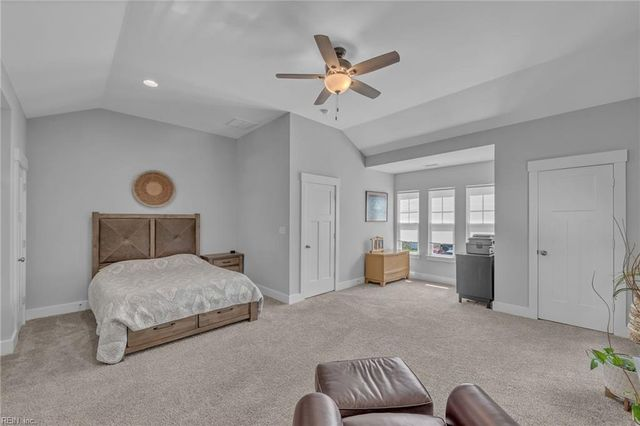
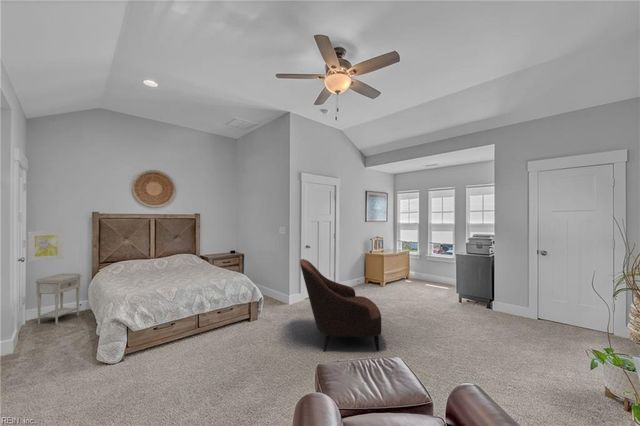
+ nightstand [34,273,83,325]
+ wall art [28,230,64,262]
+ armchair [299,258,382,353]
